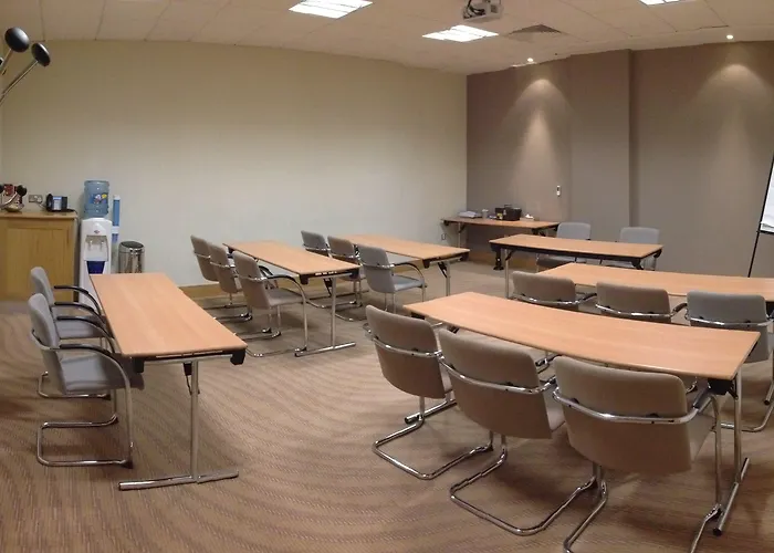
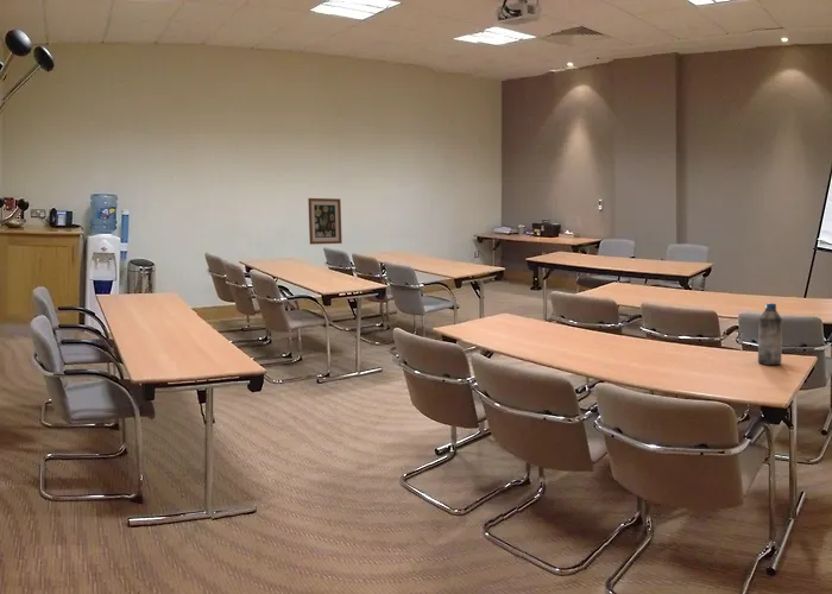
+ wall art [307,197,343,246]
+ water bottle [757,302,783,366]
